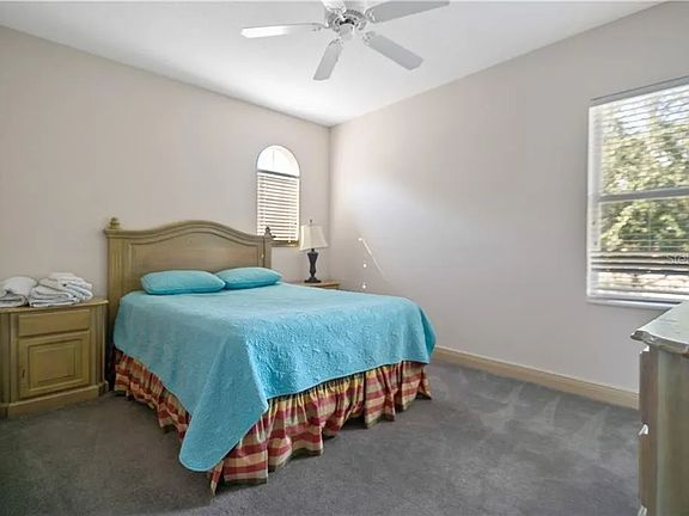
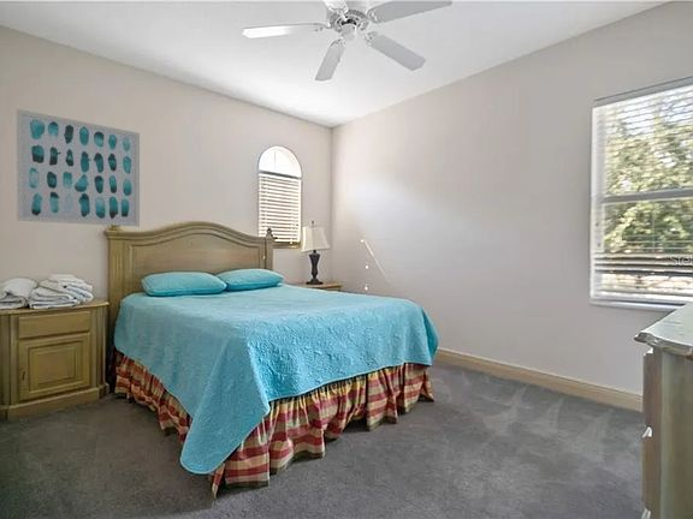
+ wall art [16,108,141,228]
